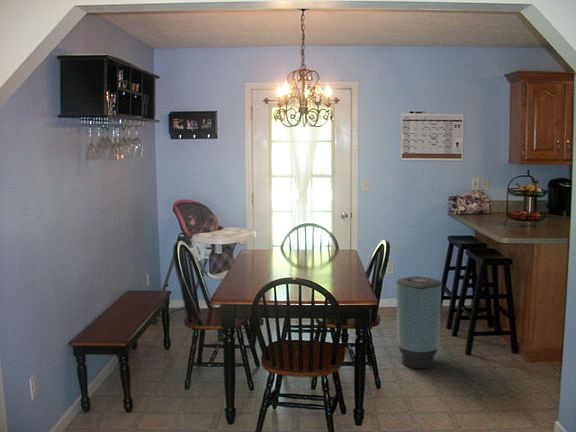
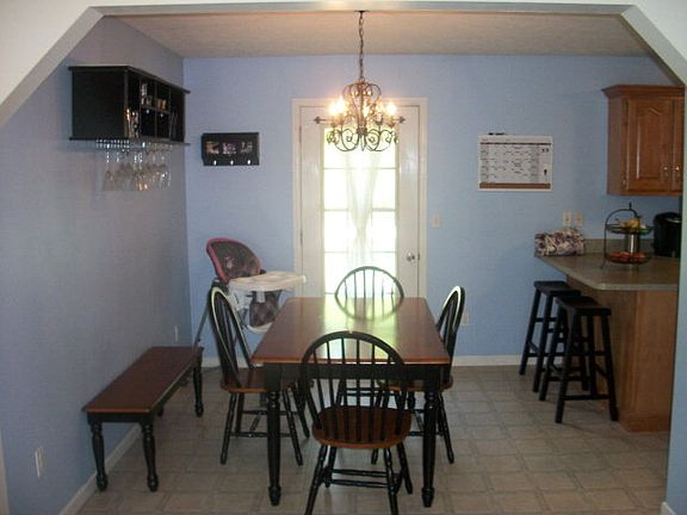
- trash can [395,275,443,369]
